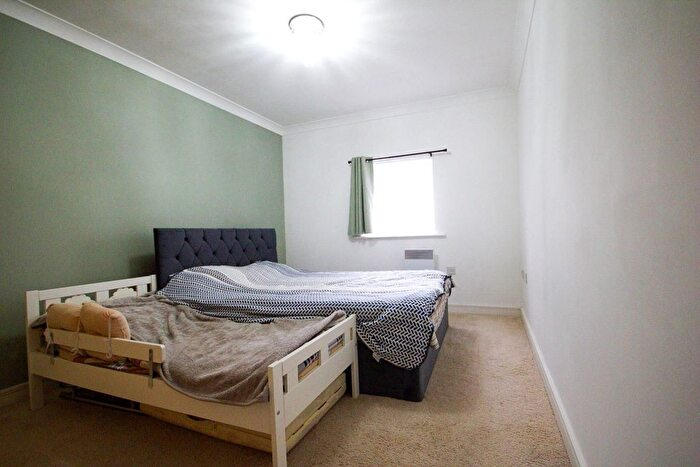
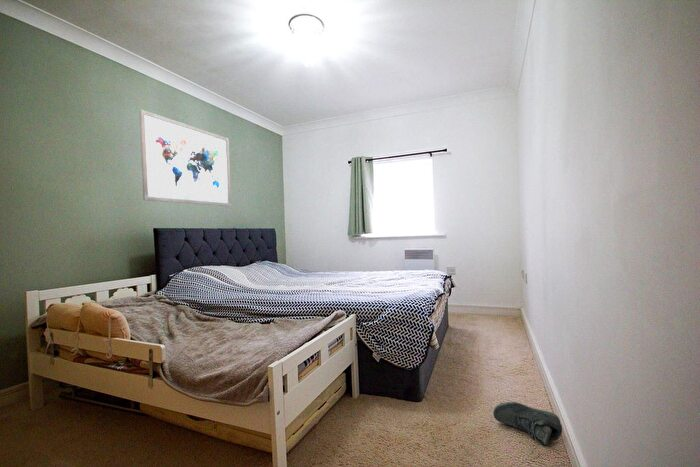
+ wall art [138,108,232,207]
+ sneaker [492,401,563,446]
